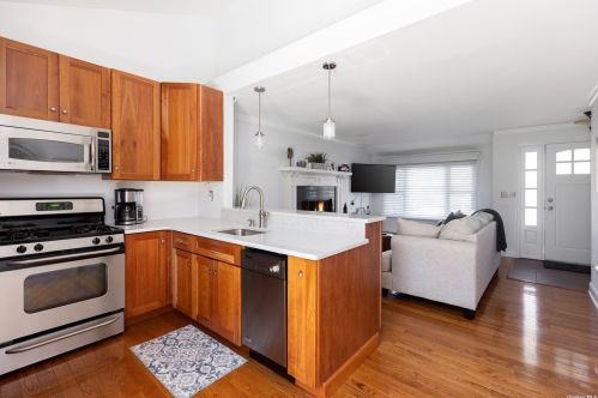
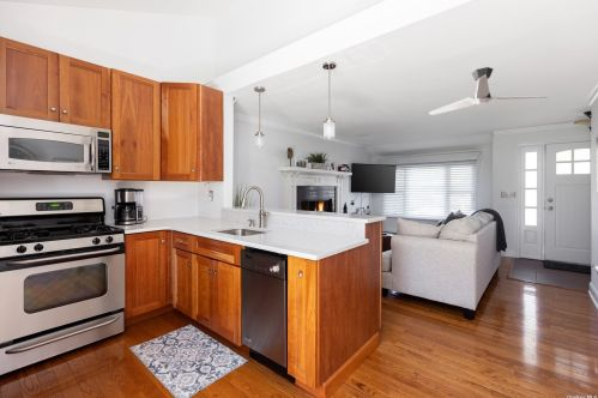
+ ceiling fan [428,66,548,116]
